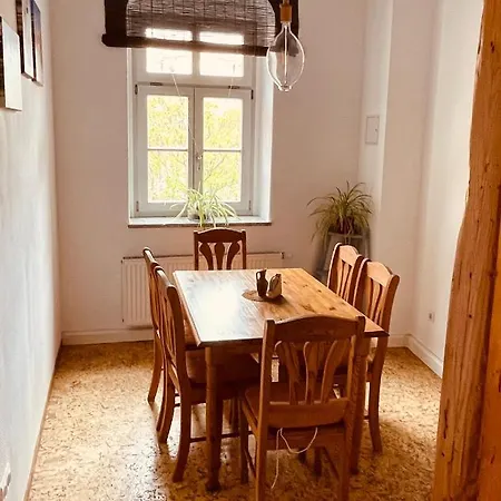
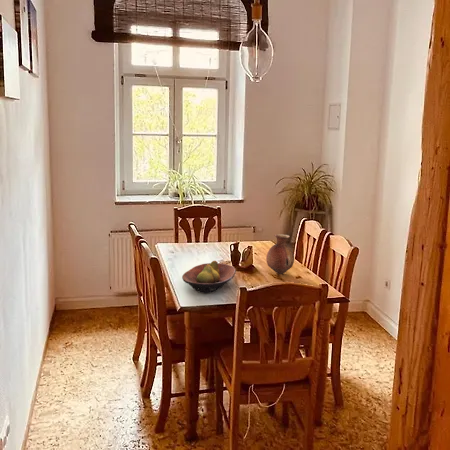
+ fruit bowl [181,260,237,294]
+ vase [265,233,295,275]
